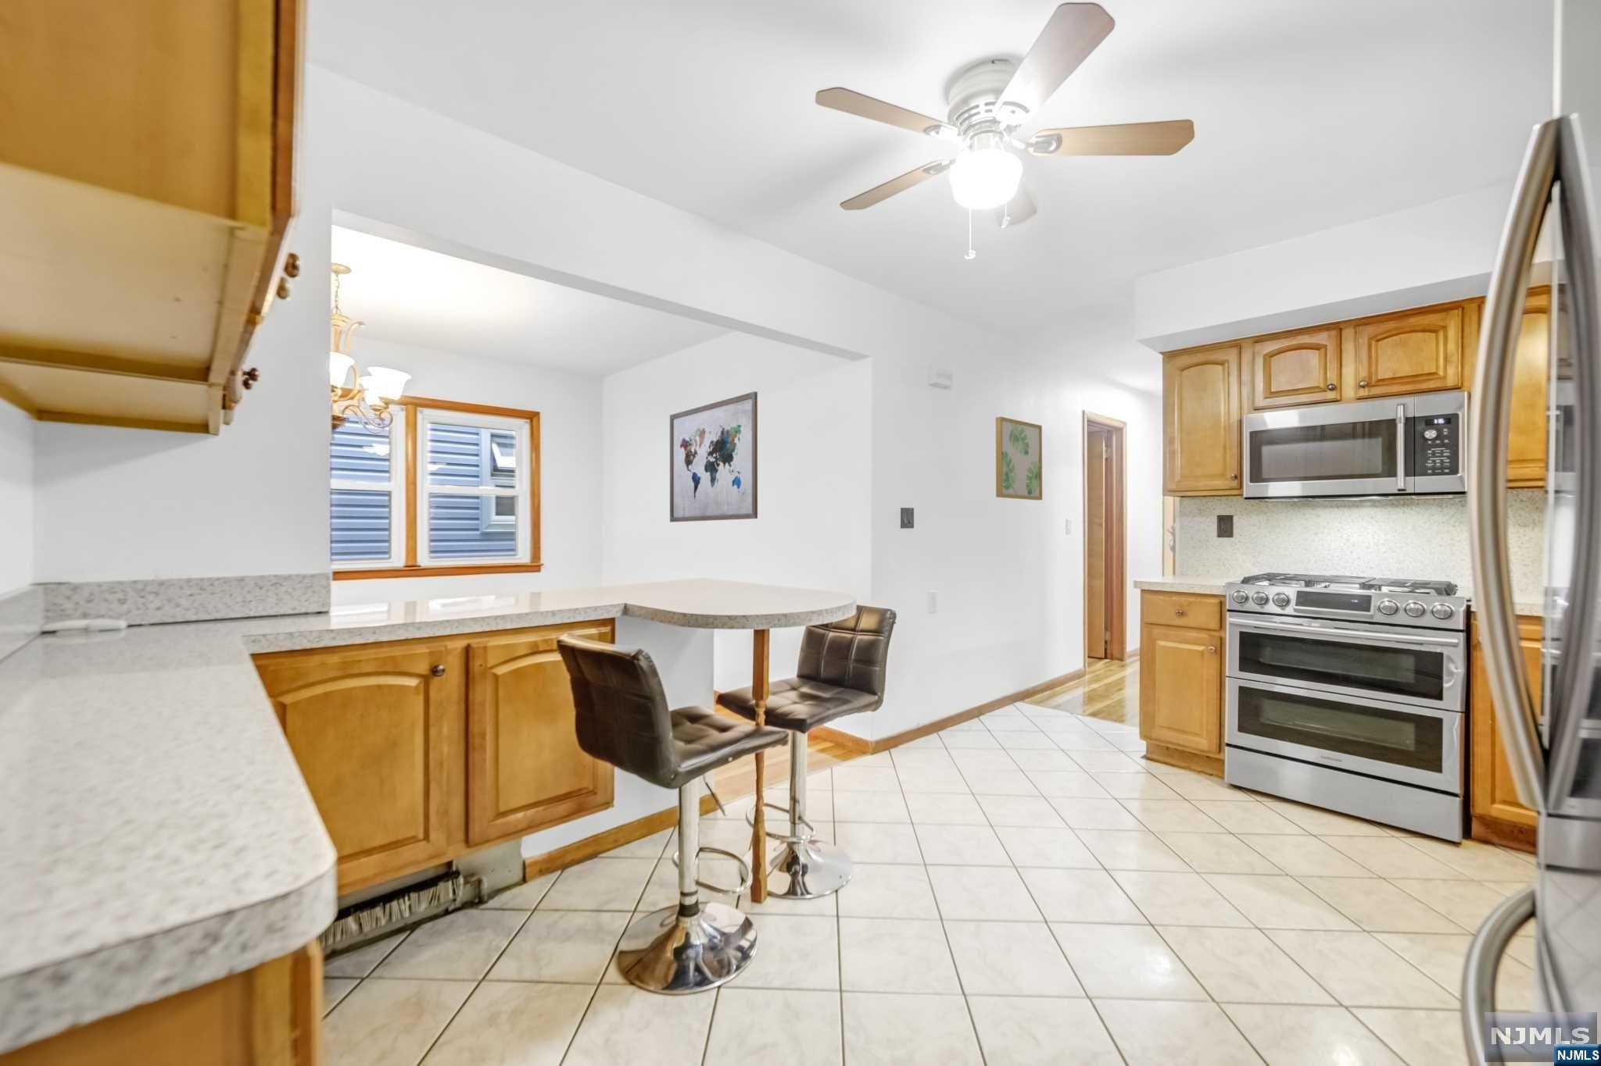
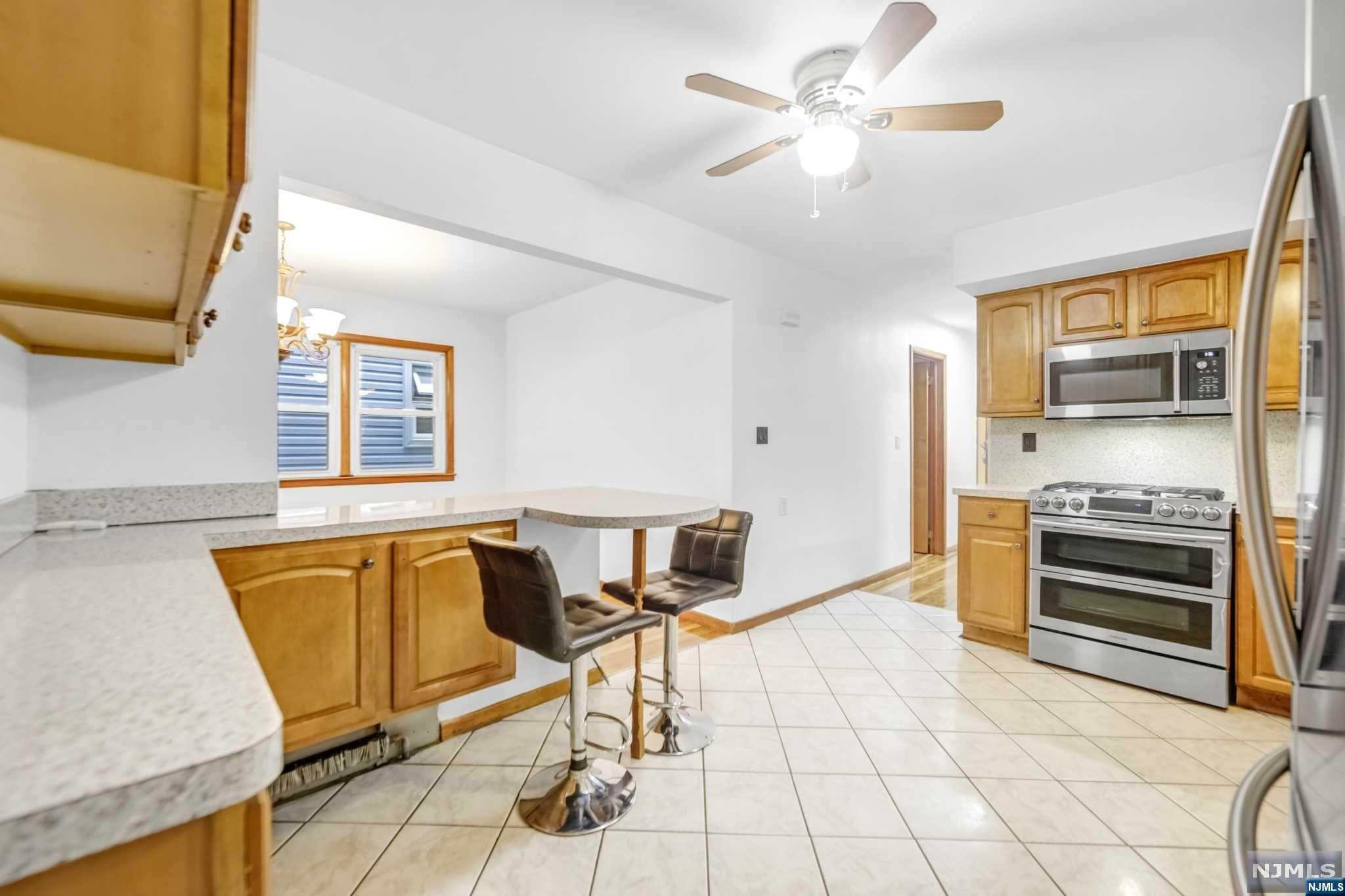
- wall art [669,390,758,522]
- wall art [995,416,1043,501]
